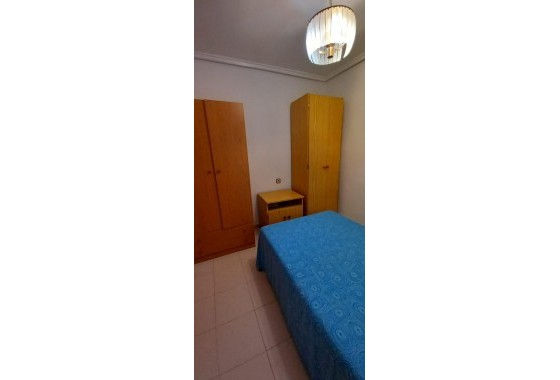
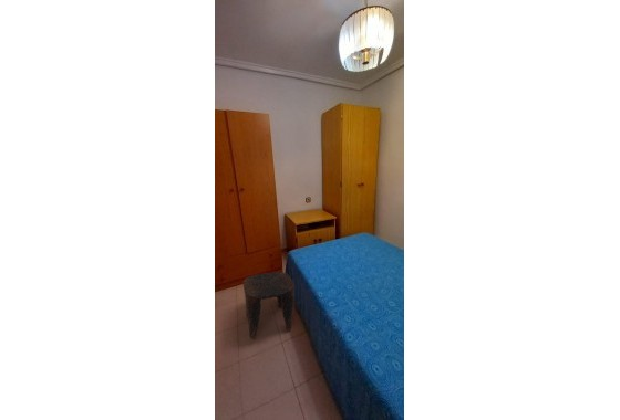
+ stool [242,271,296,340]
